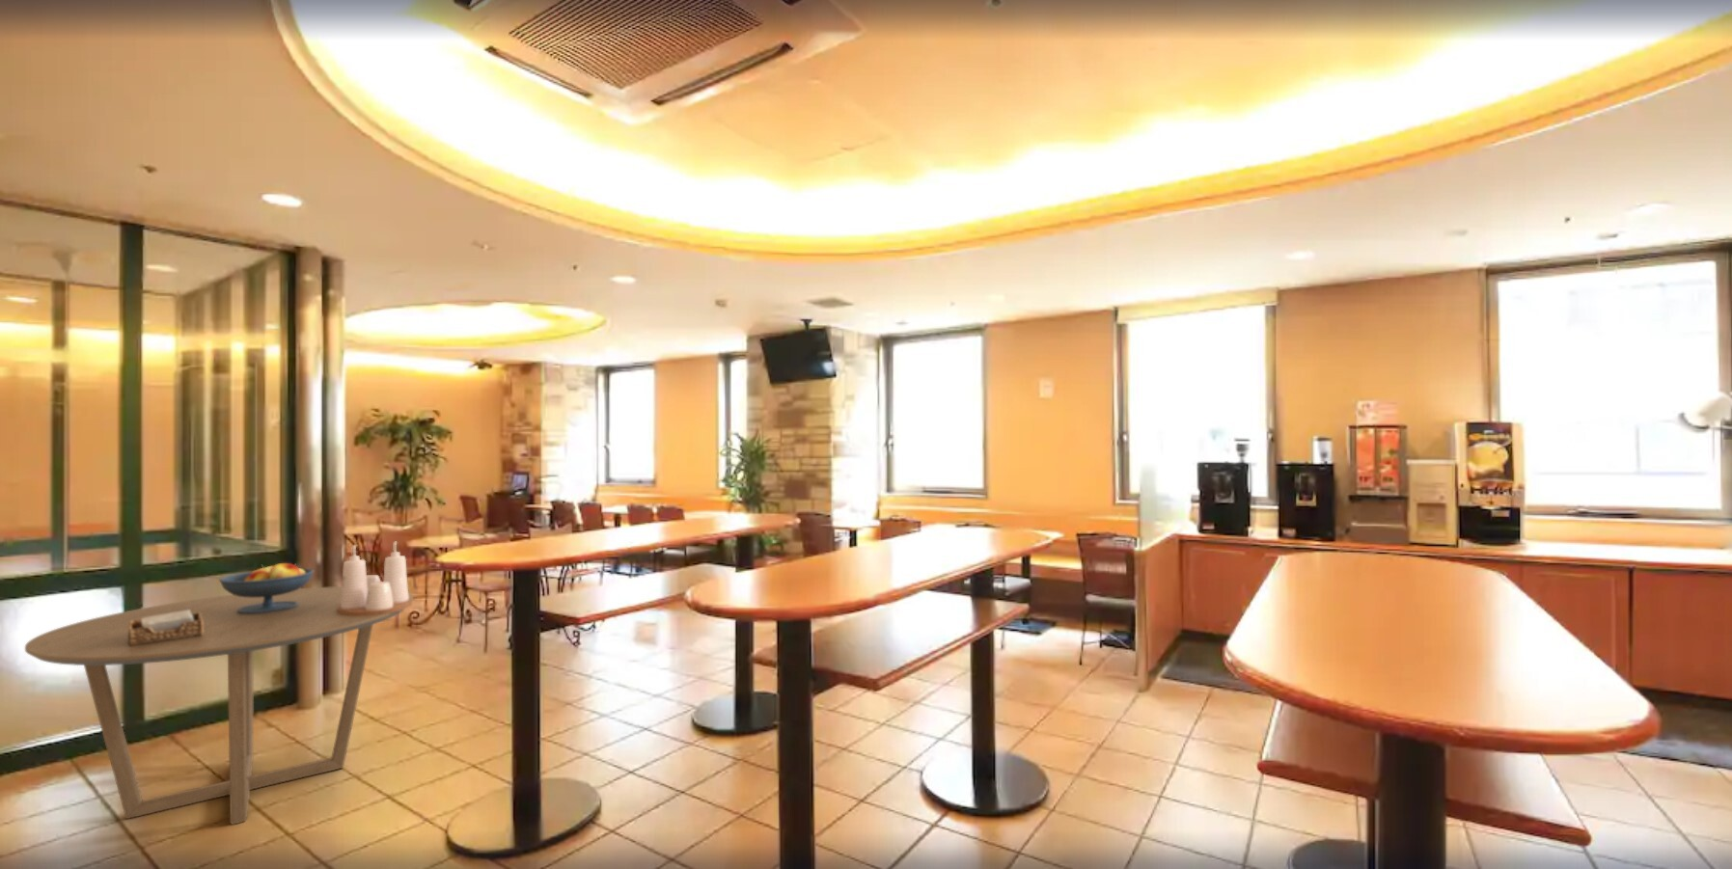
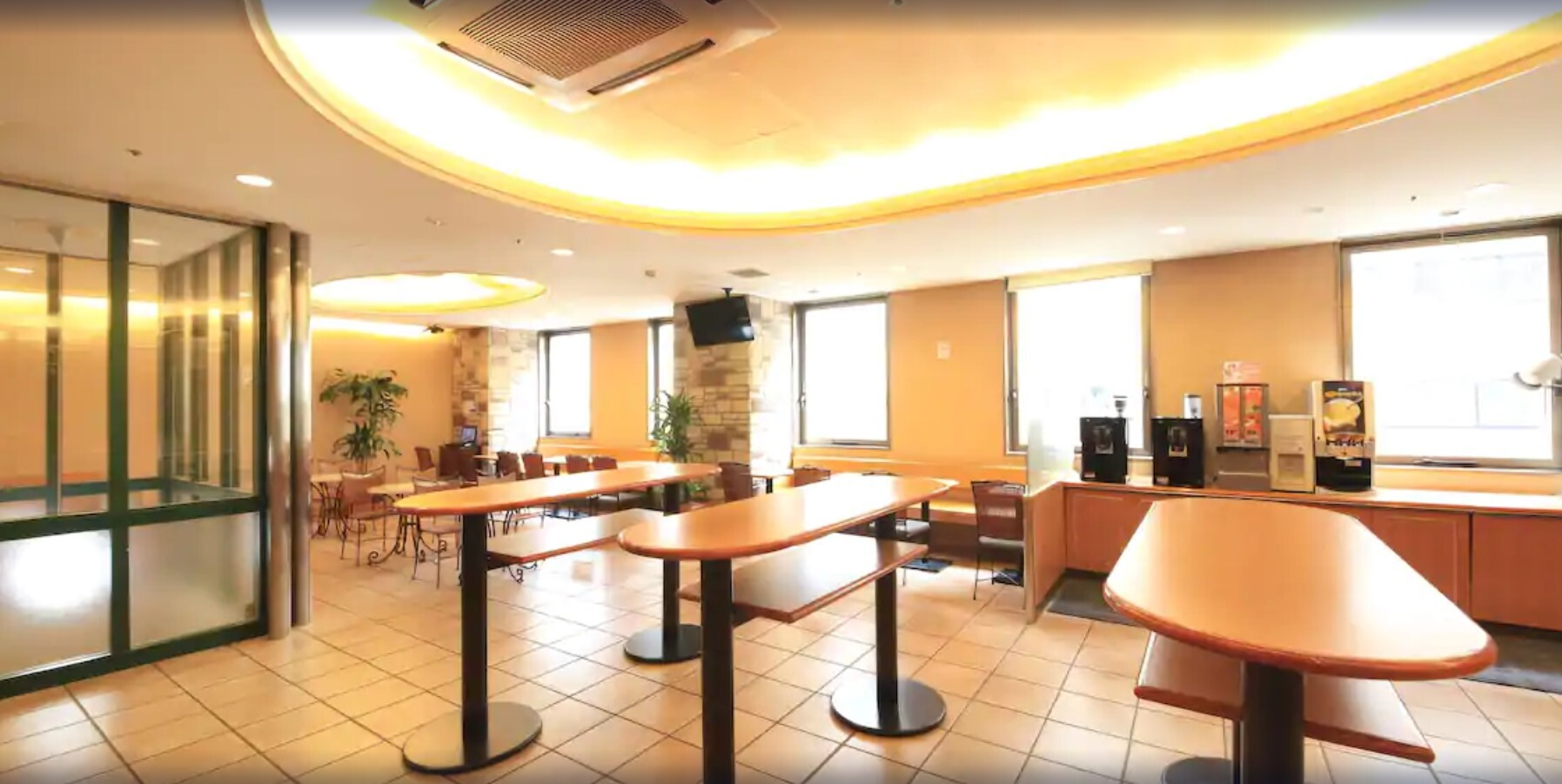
- napkin holder [129,610,204,645]
- fruit bowl [218,562,316,613]
- dining table [24,585,414,826]
- condiment set [337,541,412,615]
